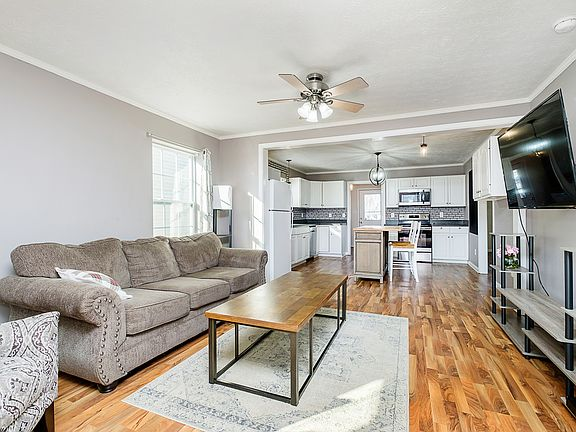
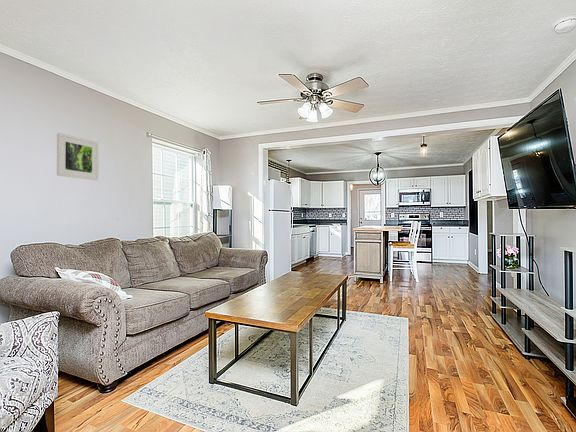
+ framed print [56,132,100,181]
